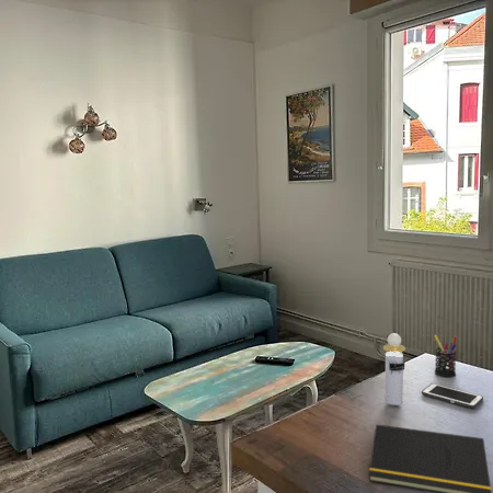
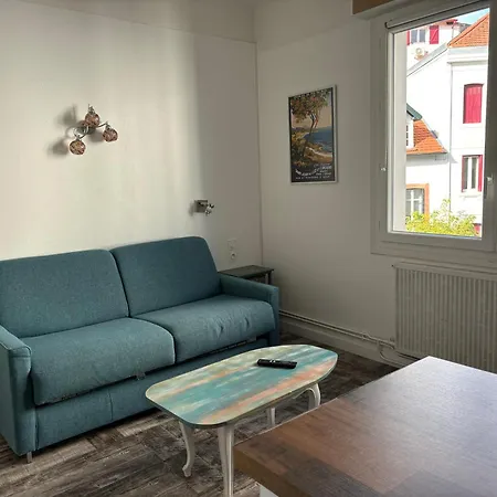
- perfume bottle [382,332,406,406]
- notepad [368,423,492,493]
- pen holder [433,334,458,378]
- cell phone [421,382,484,410]
